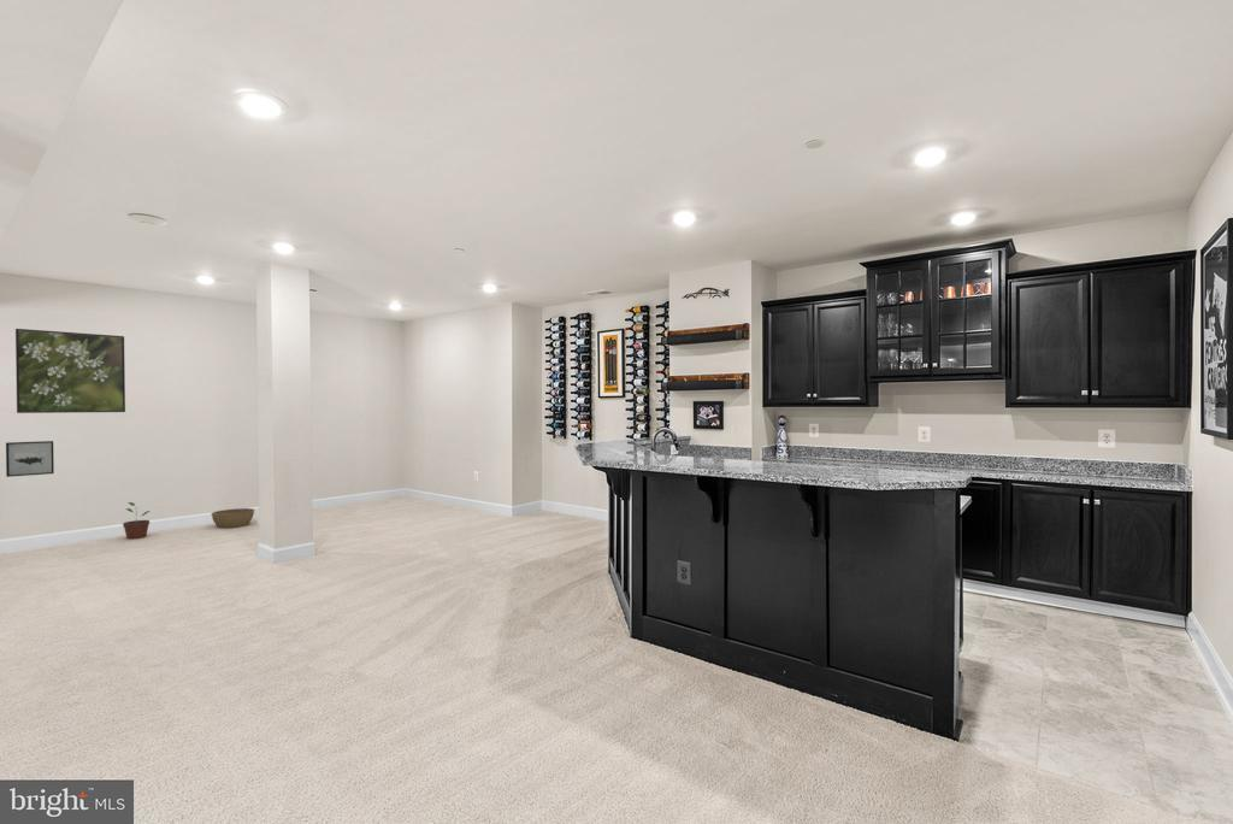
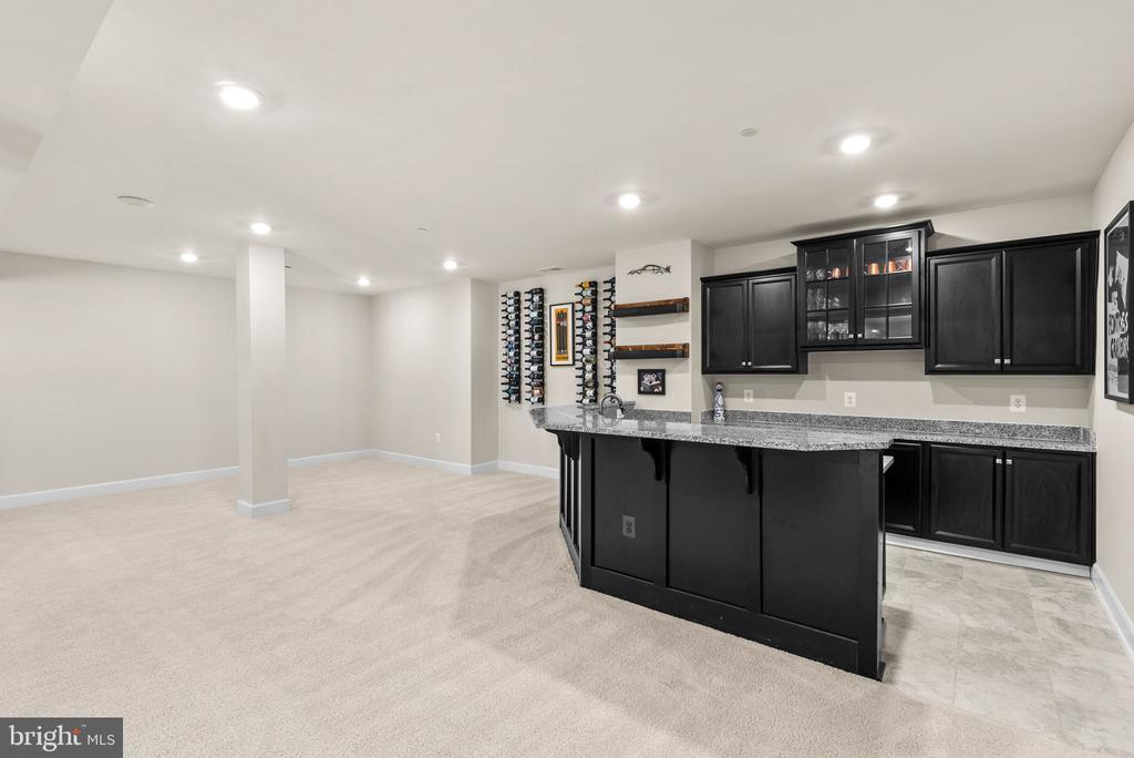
- wall art [5,440,55,478]
- basket [211,507,255,529]
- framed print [14,328,126,414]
- potted plant [122,501,152,540]
